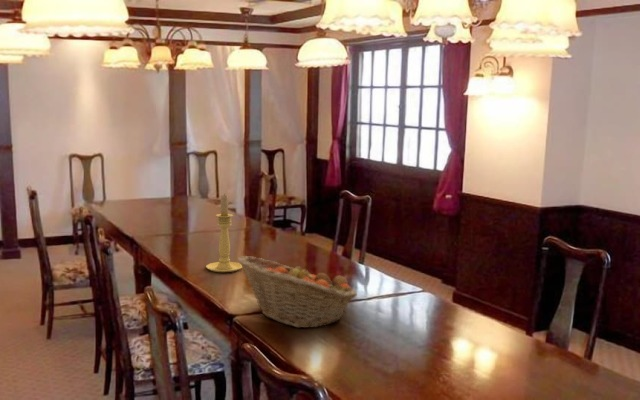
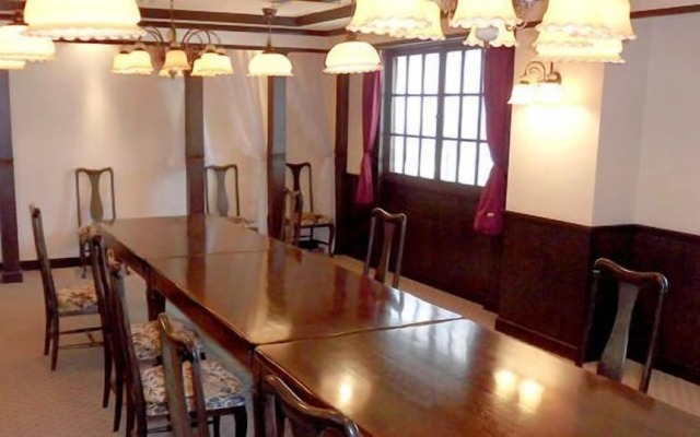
- candle holder [205,193,243,273]
- fruit basket [237,255,358,329]
